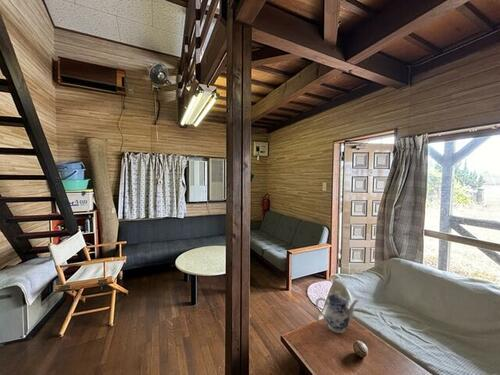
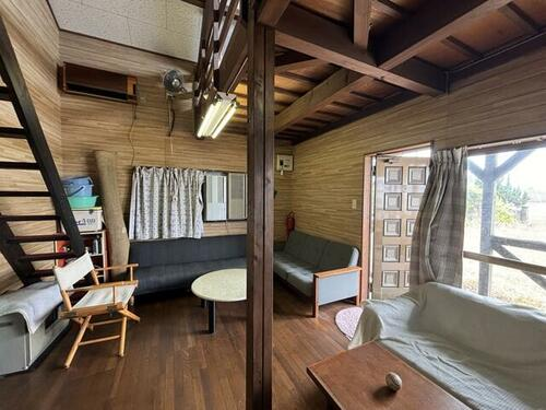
- teapot [315,290,360,334]
